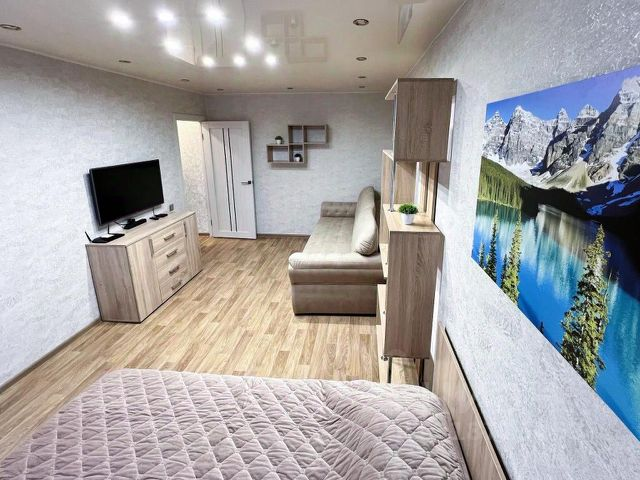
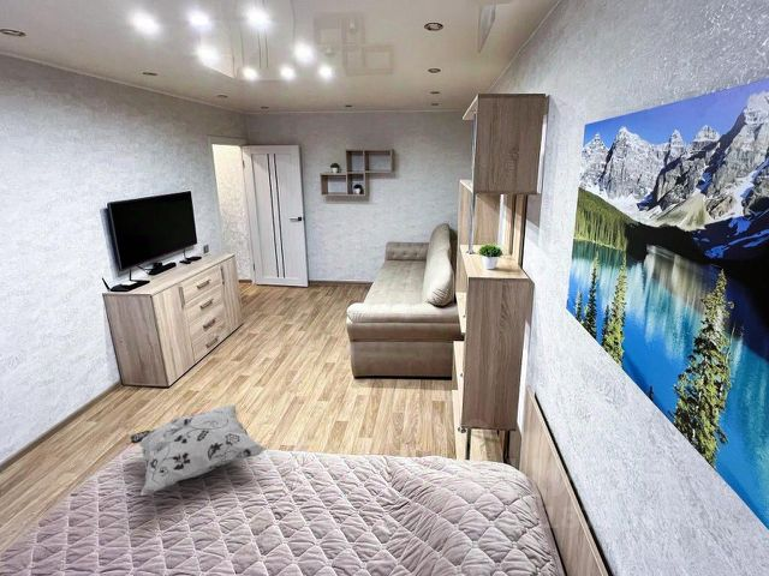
+ decorative pillow [129,403,267,497]
